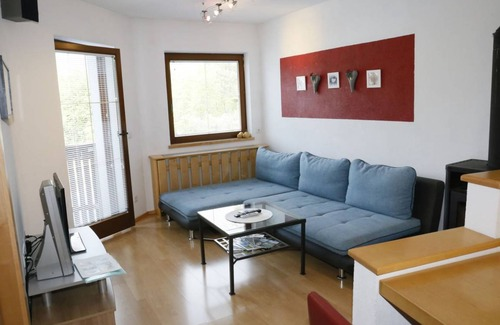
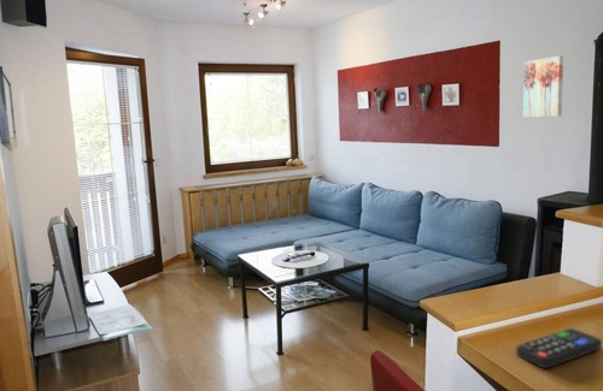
+ remote control [515,327,603,369]
+ wall art [522,54,564,119]
